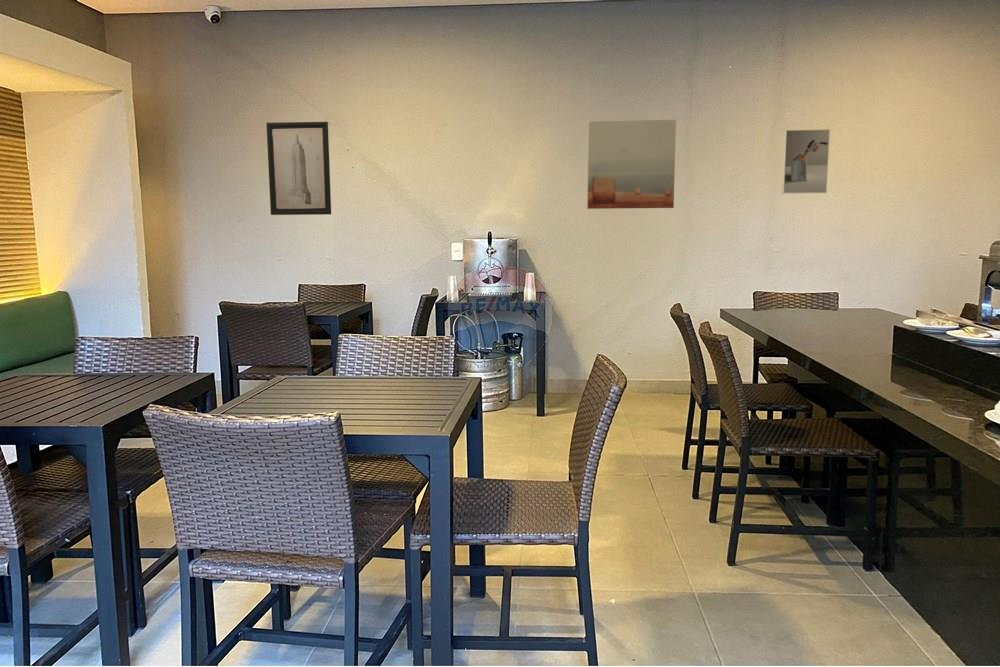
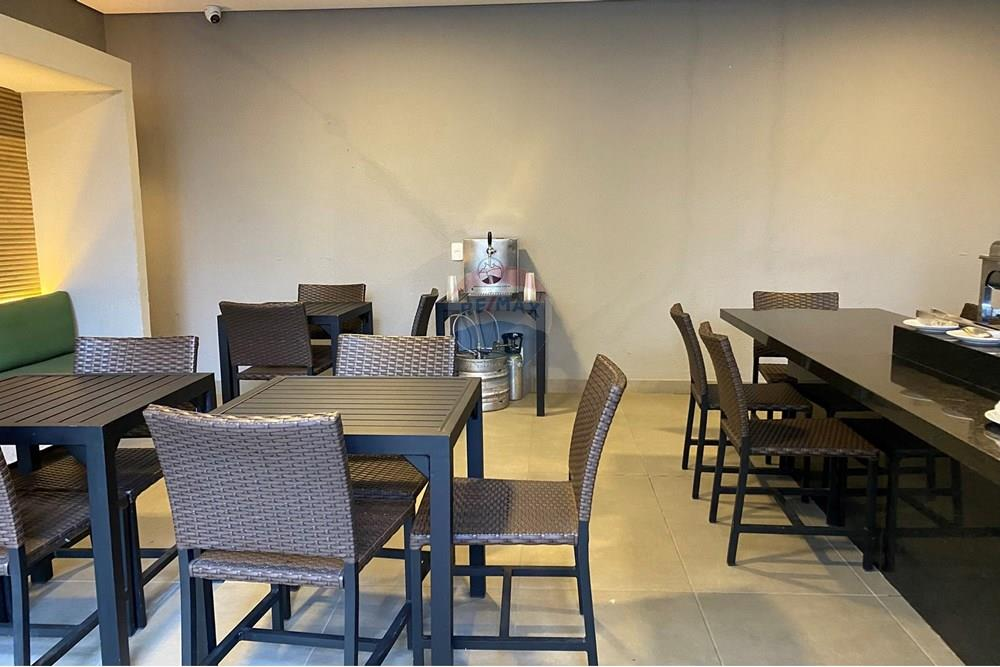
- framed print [781,128,831,195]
- wall art [265,121,332,216]
- wall art [586,119,677,210]
